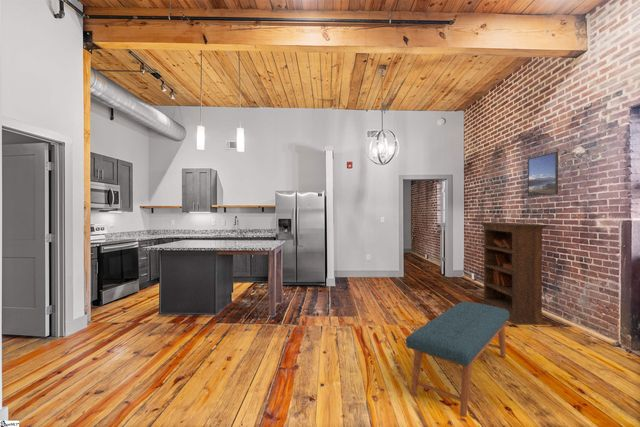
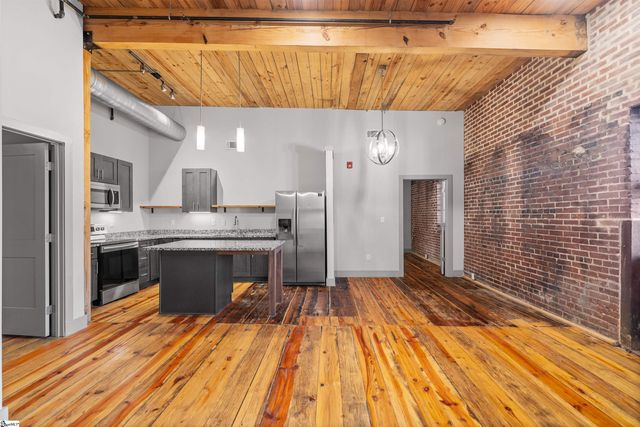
- bookcase [479,221,549,326]
- bench [405,301,510,418]
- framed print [527,150,559,197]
